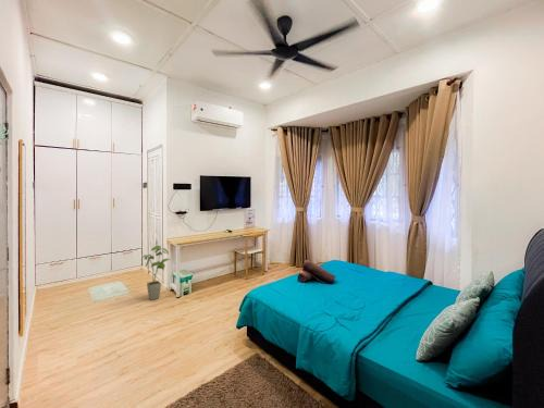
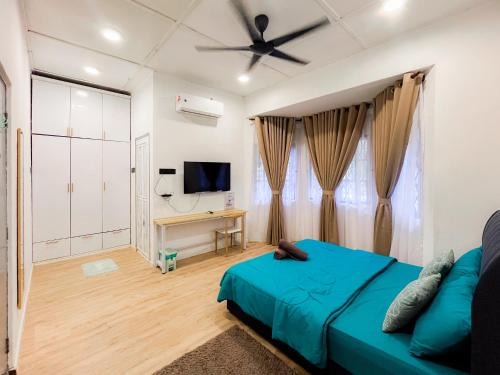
- house plant [140,245,171,301]
